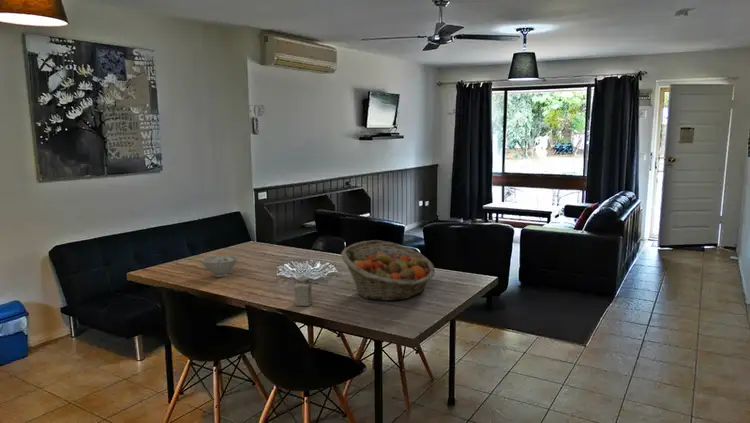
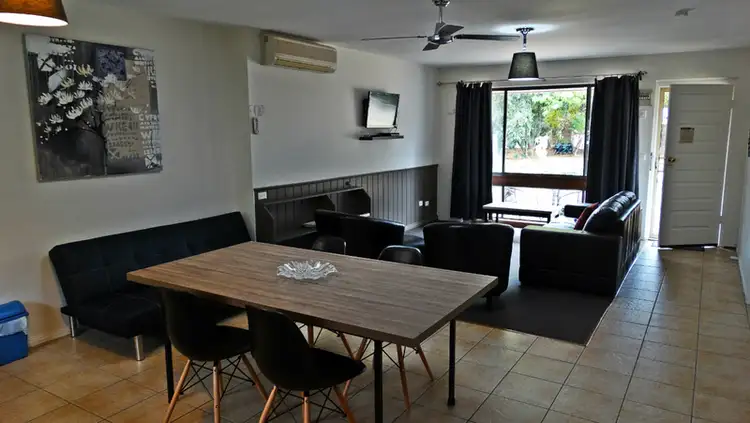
- fruit basket [340,239,436,302]
- bowl [200,254,239,278]
- salt shaker [294,275,313,307]
